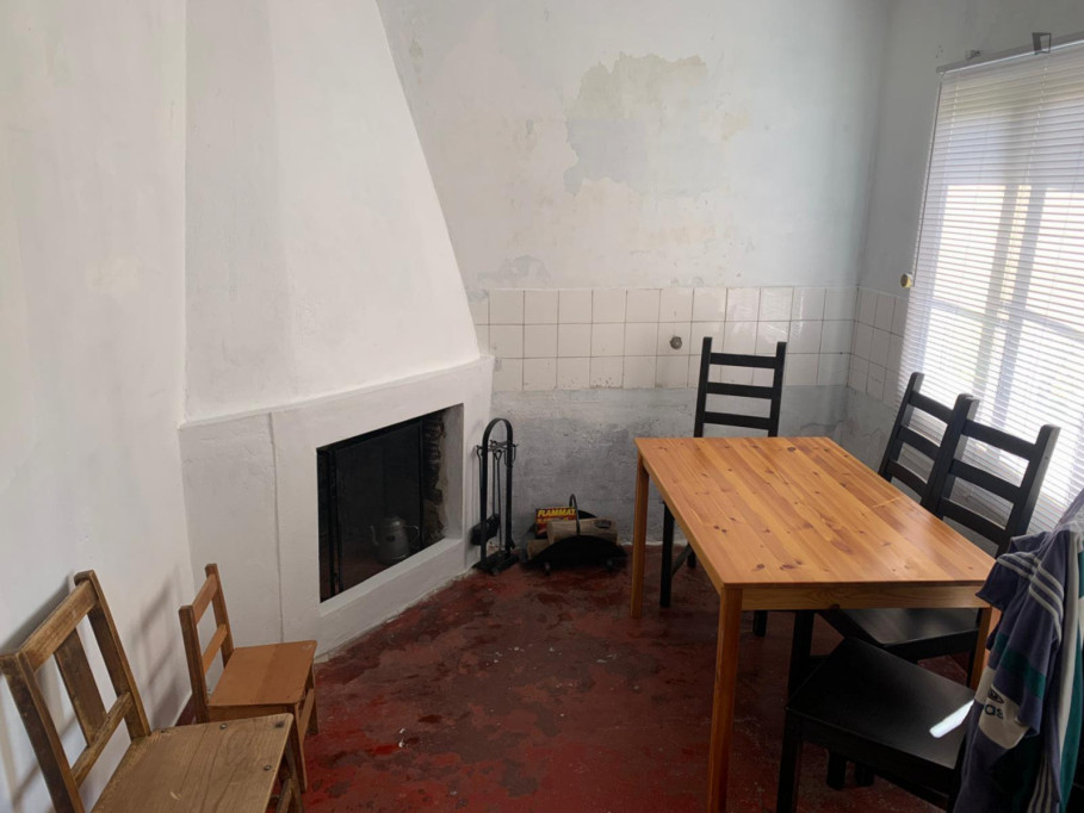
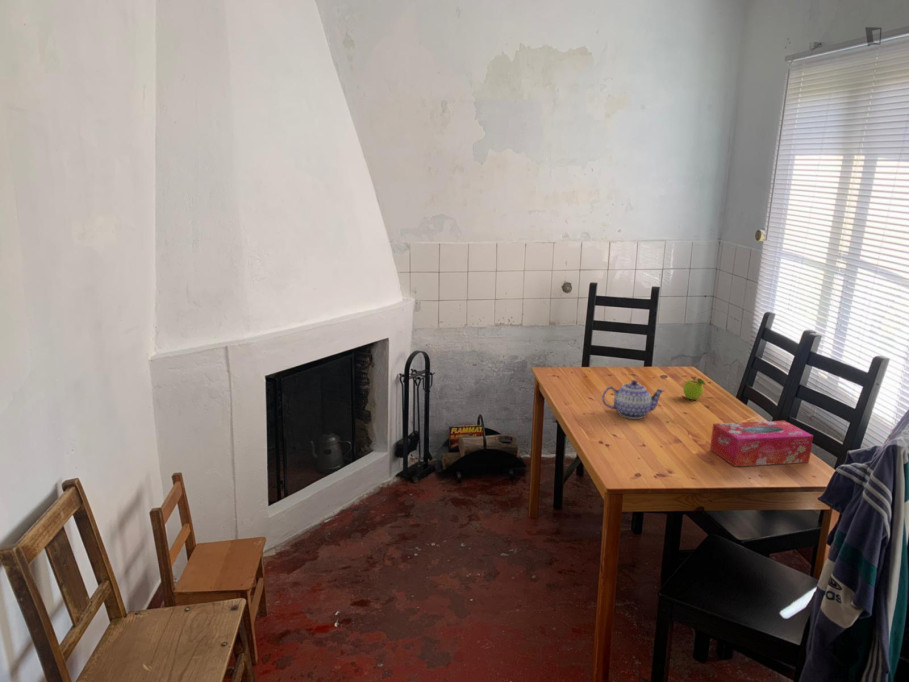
+ tissue box [709,420,814,468]
+ fruit [682,376,707,401]
+ teapot [601,379,666,420]
